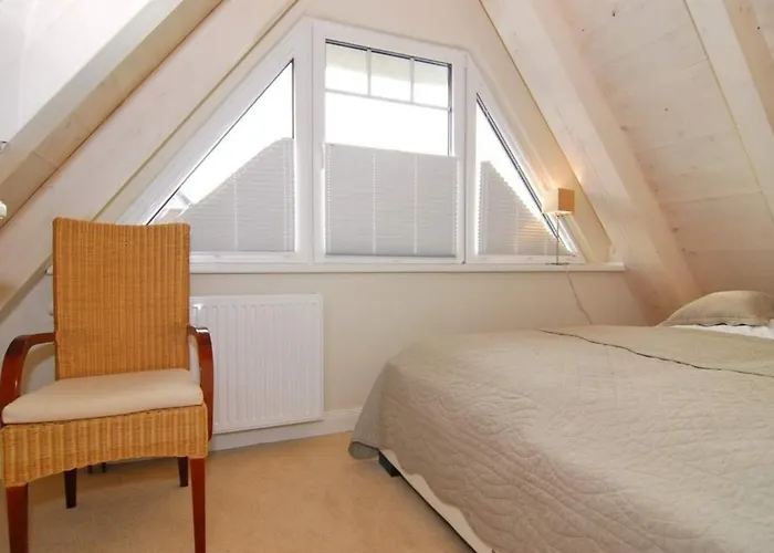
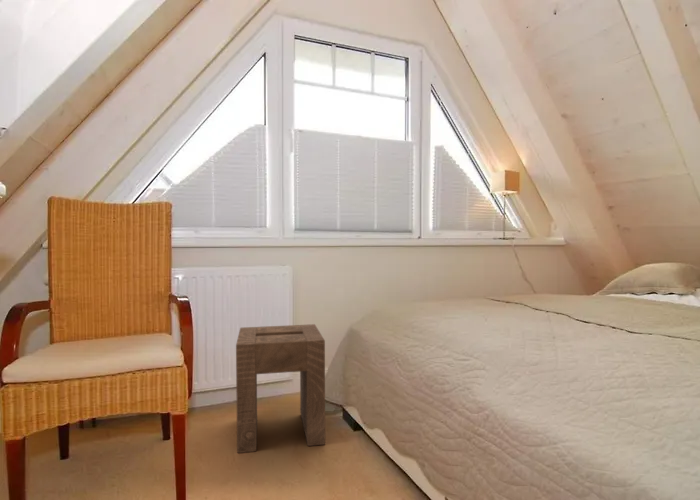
+ stool [235,323,326,454]
